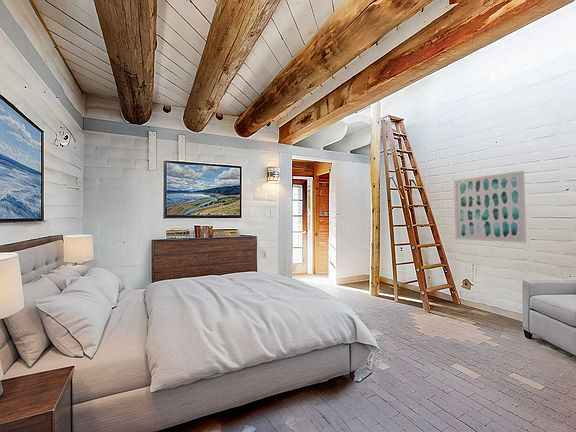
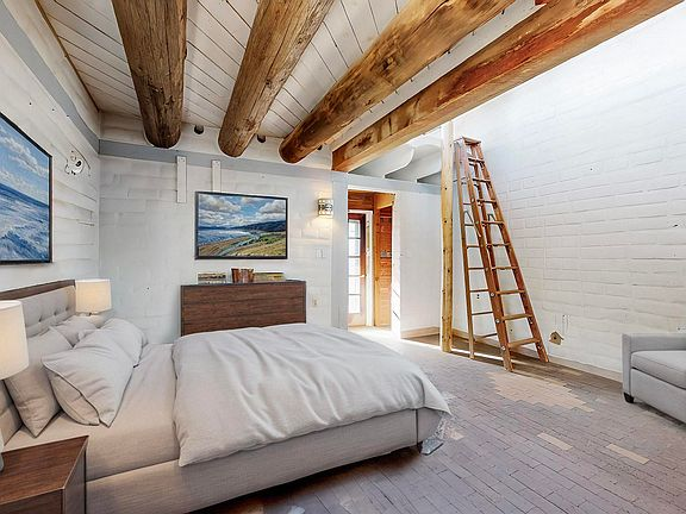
- wall art [453,170,527,244]
